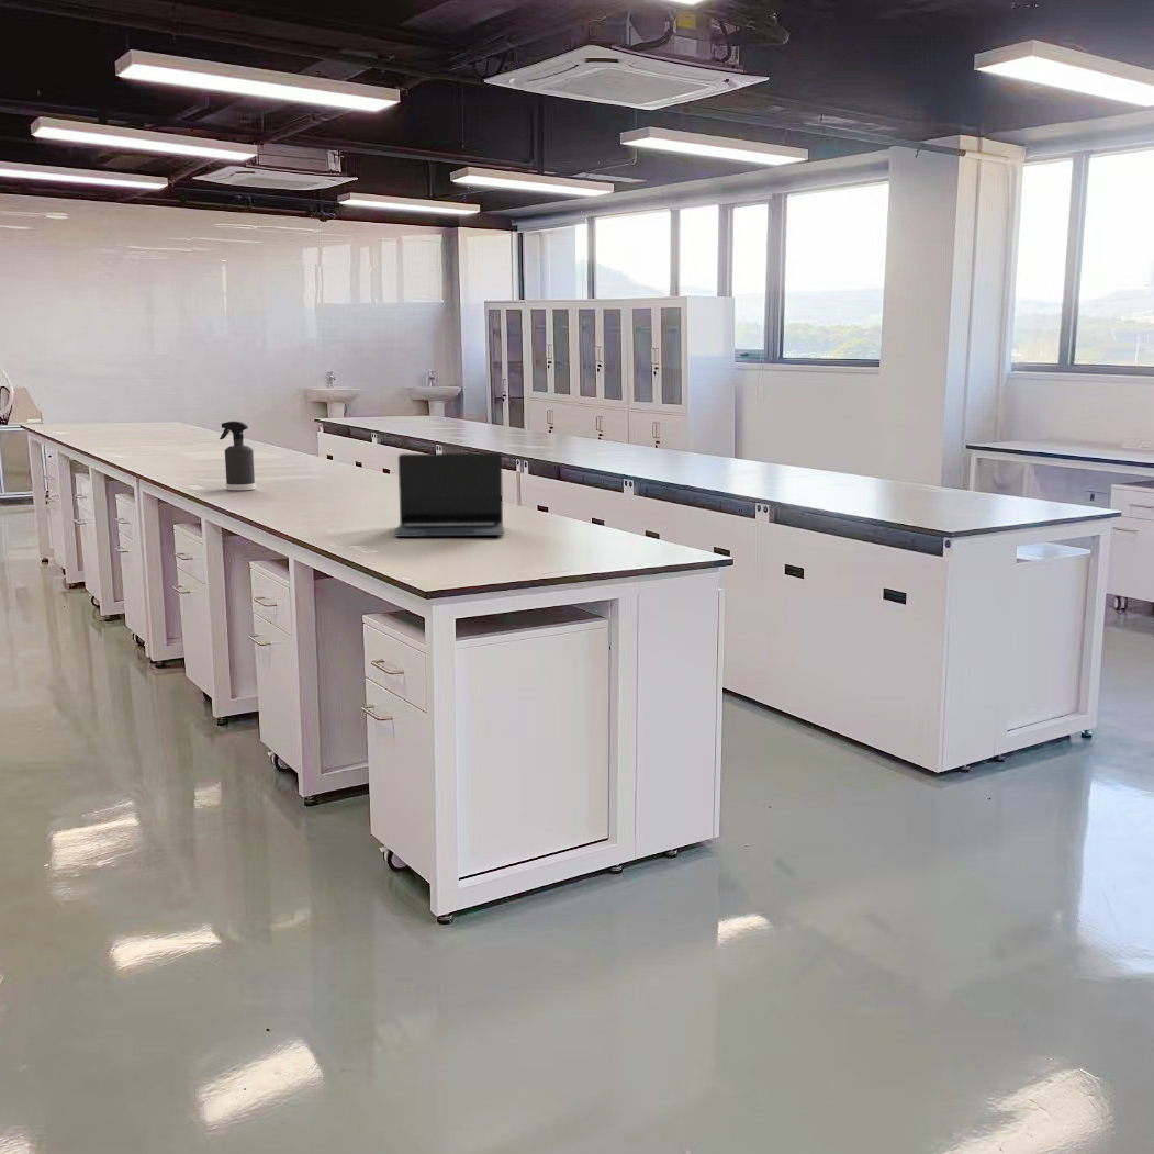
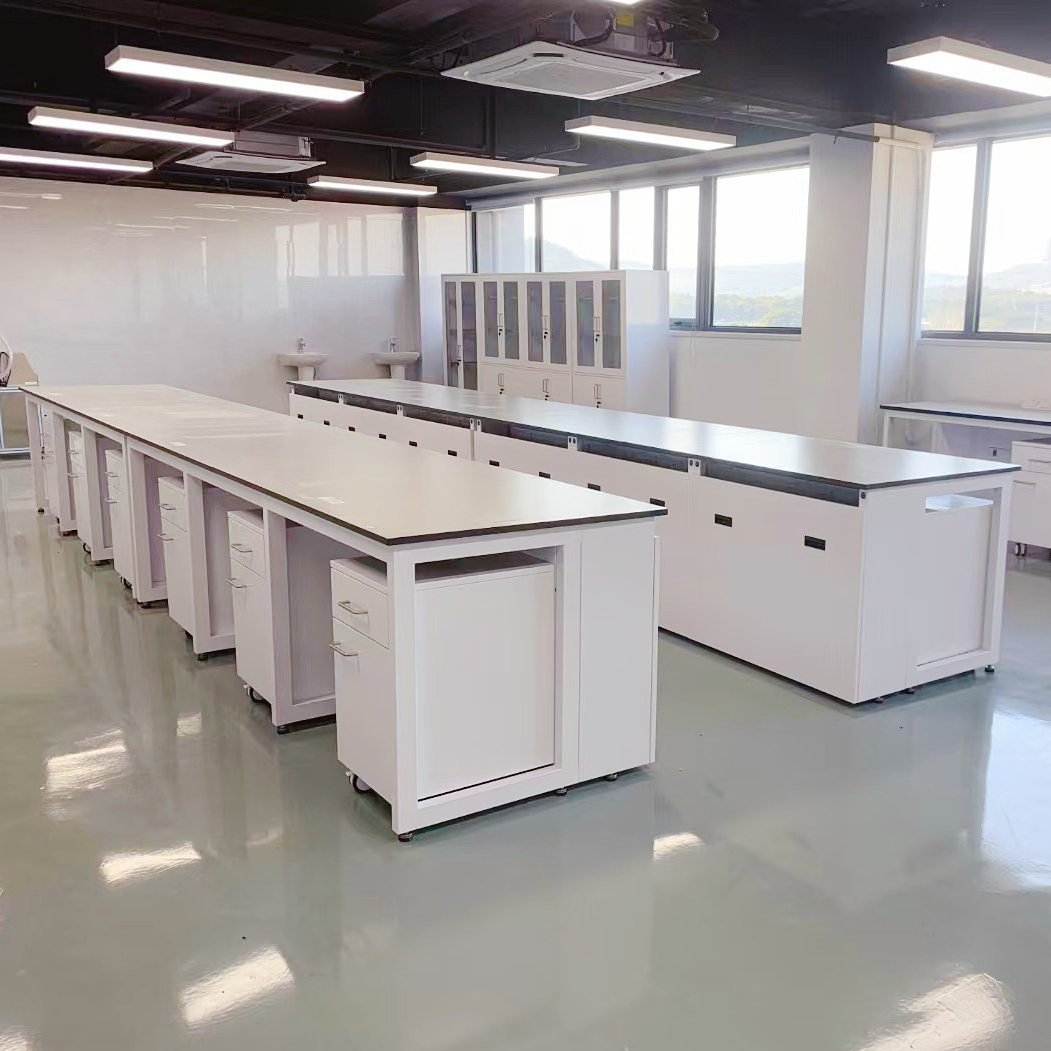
- spray bottle [219,421,257,491]
- laptop [394,452,505,538]
